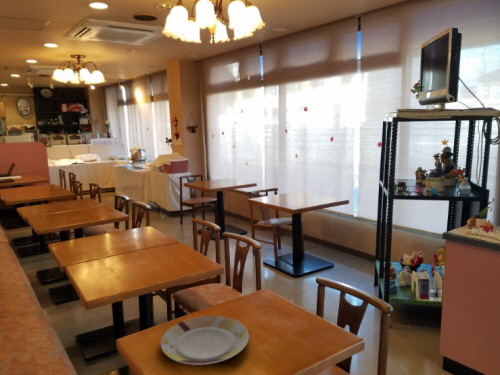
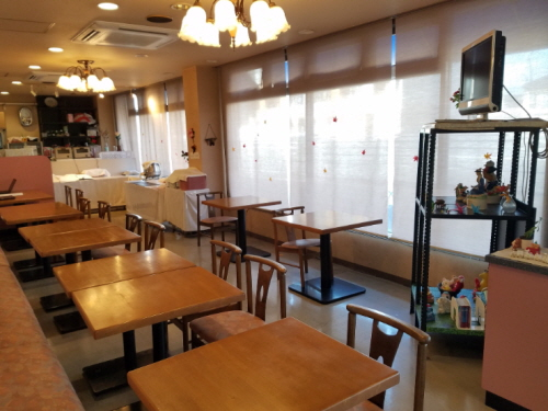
- plate [160,315,250,366]
